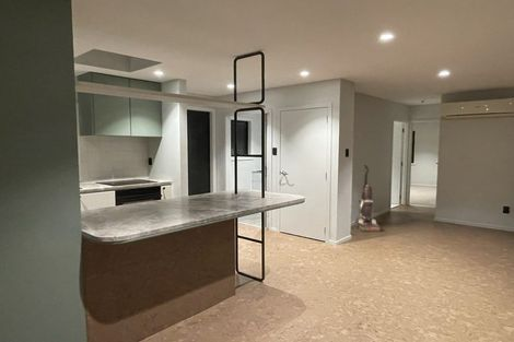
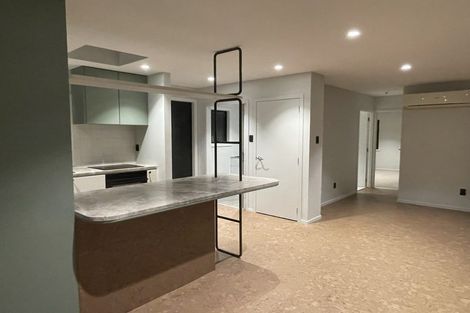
- vacuum cleaner [354,164,383,233]
